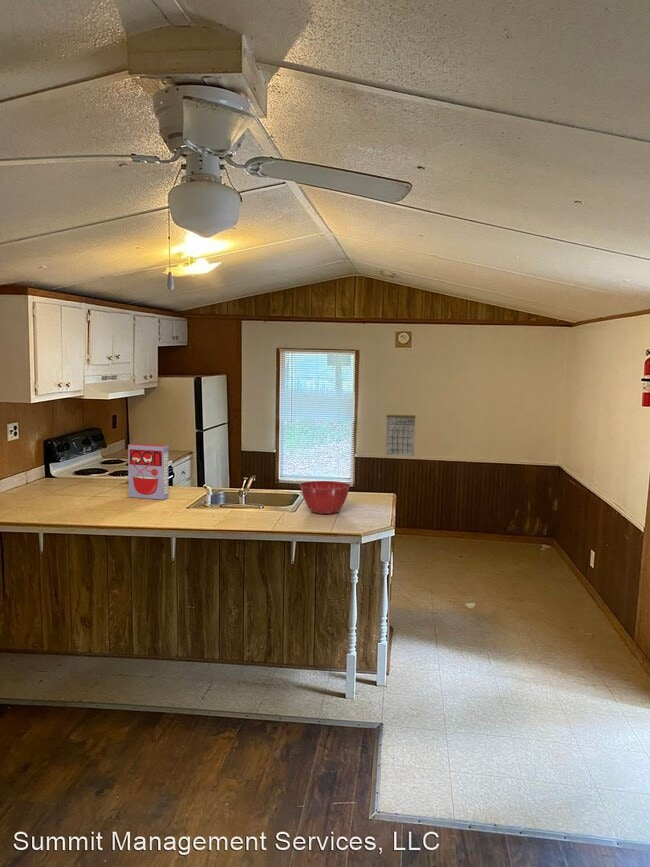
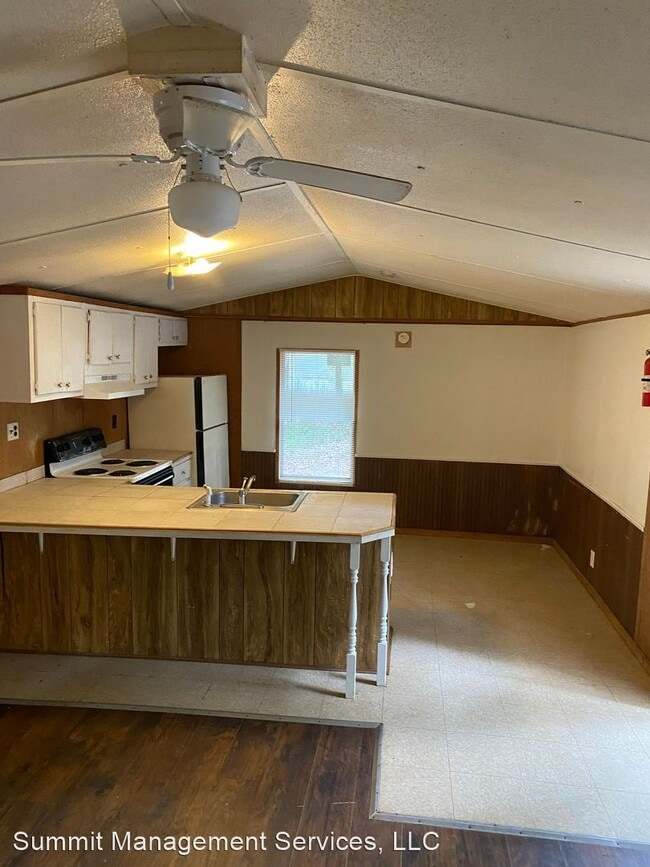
- mixing bowl [299,480,352,515]
- cereal box [127,443,169,501]
- calendar [385,404,417,457]
